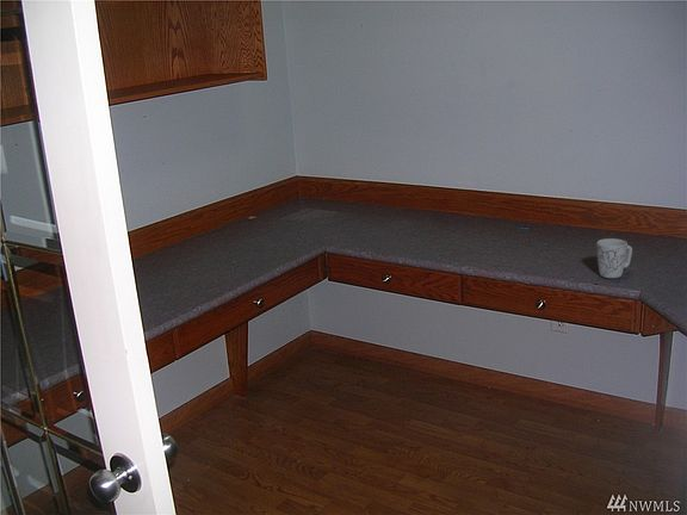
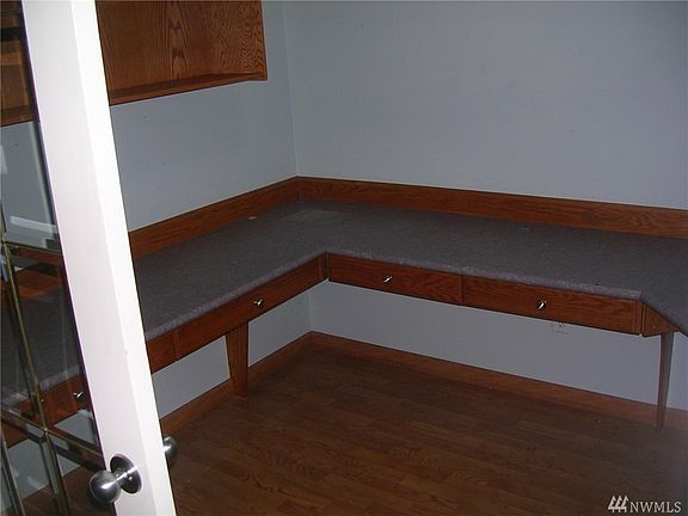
- mug [595,237,633,279]
